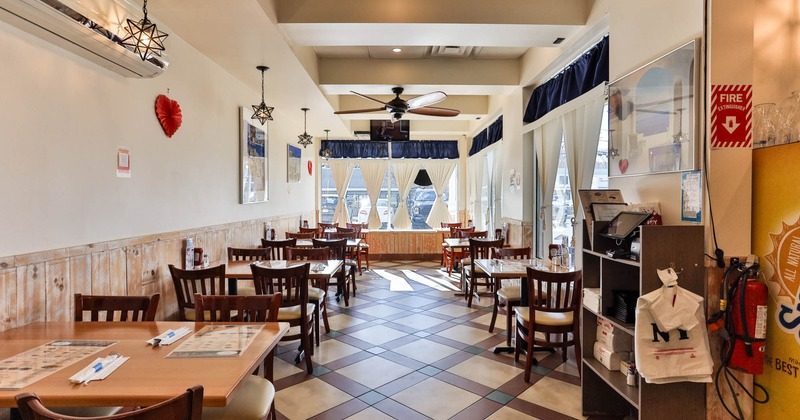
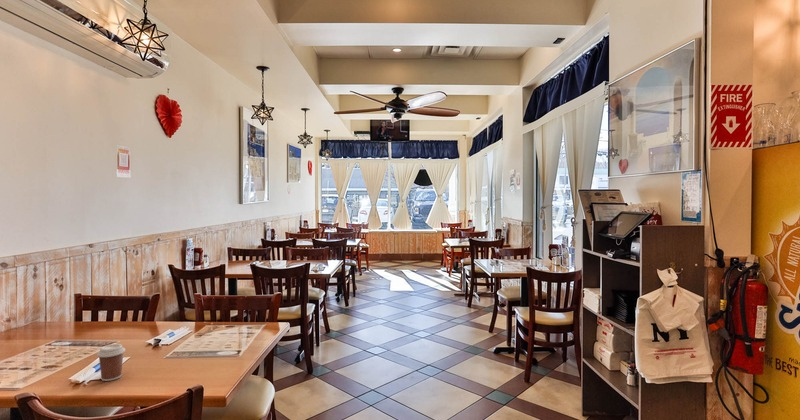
+ coffee cup [96,343,126,382]
